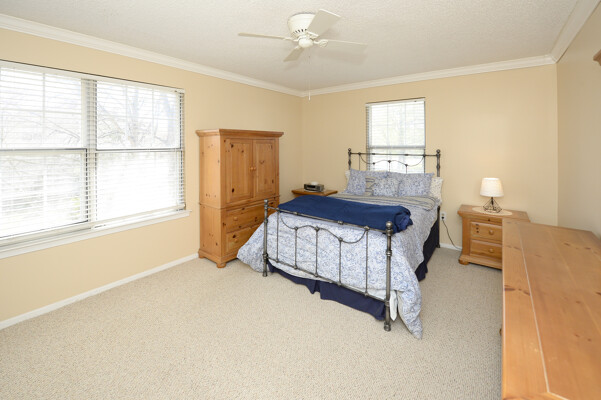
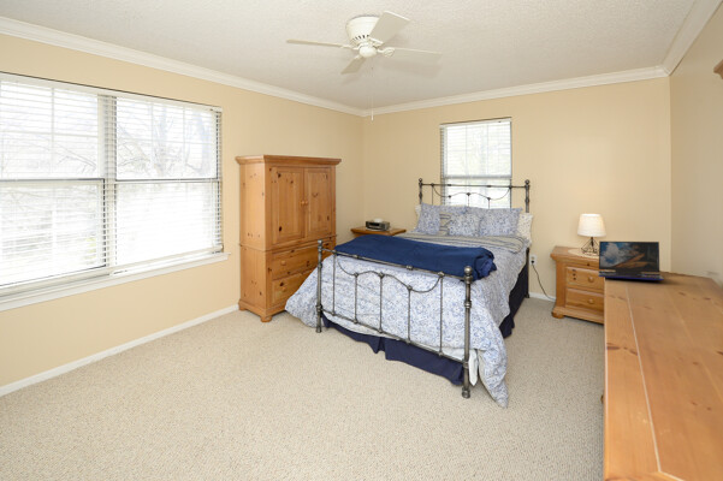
+ laptop [597,240,665,281]
